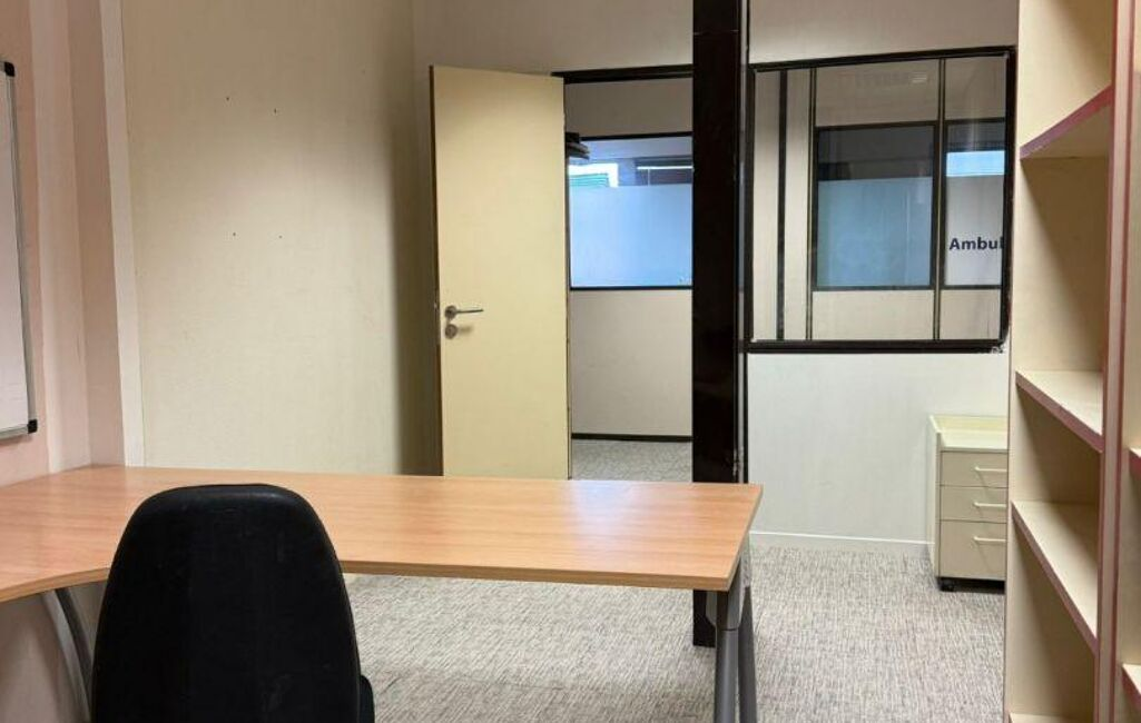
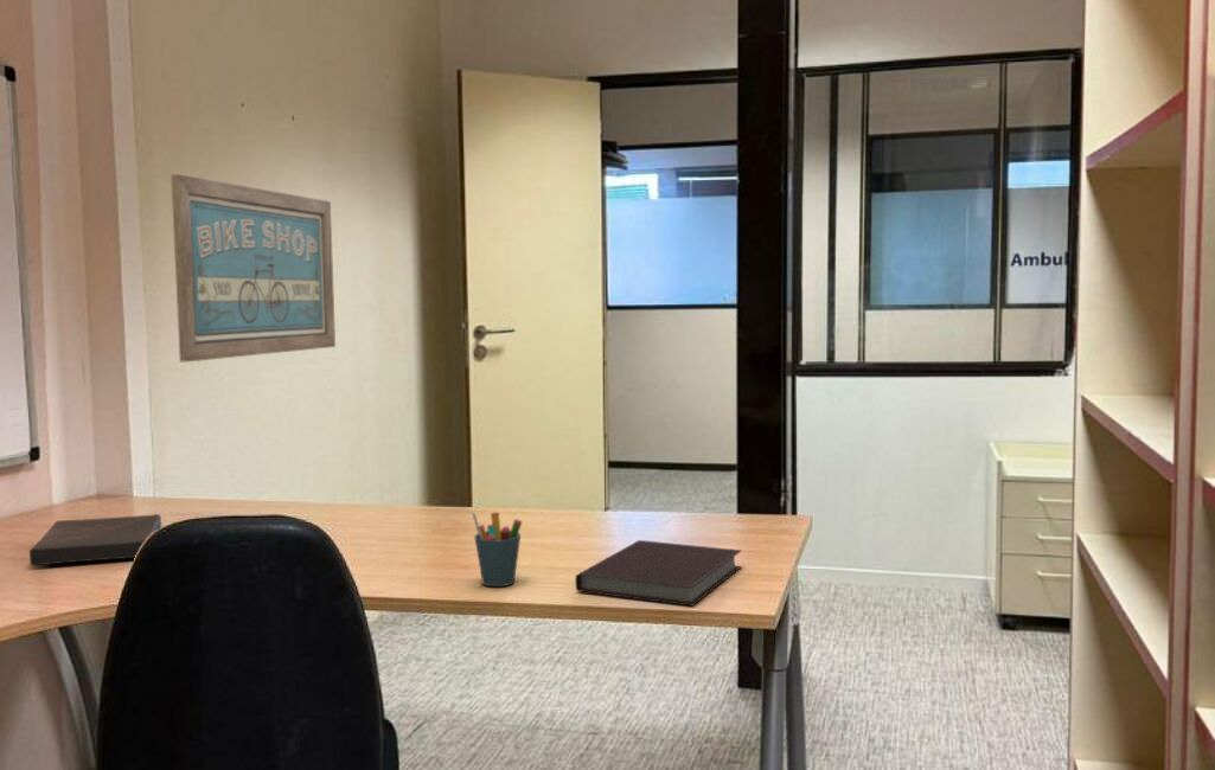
+ wall art [170,173,337,364]
+ pen holder [471,511,523,588]
+ book [28,513,162,567]
+ notebook [574,539,743,608]
